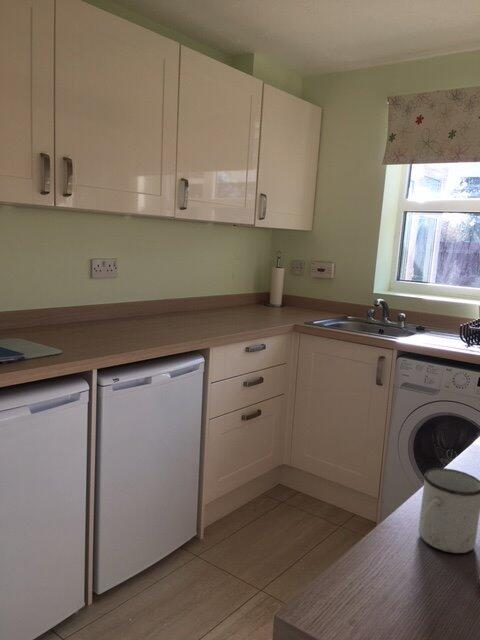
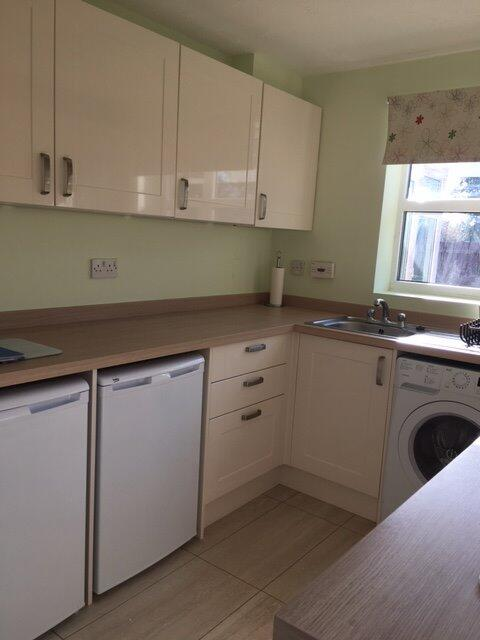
- mug [417,467,480,554]
